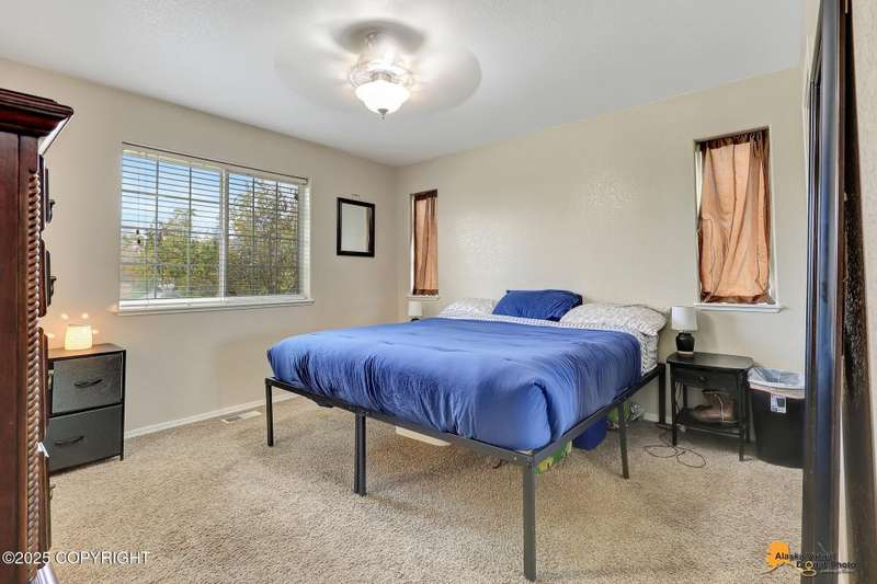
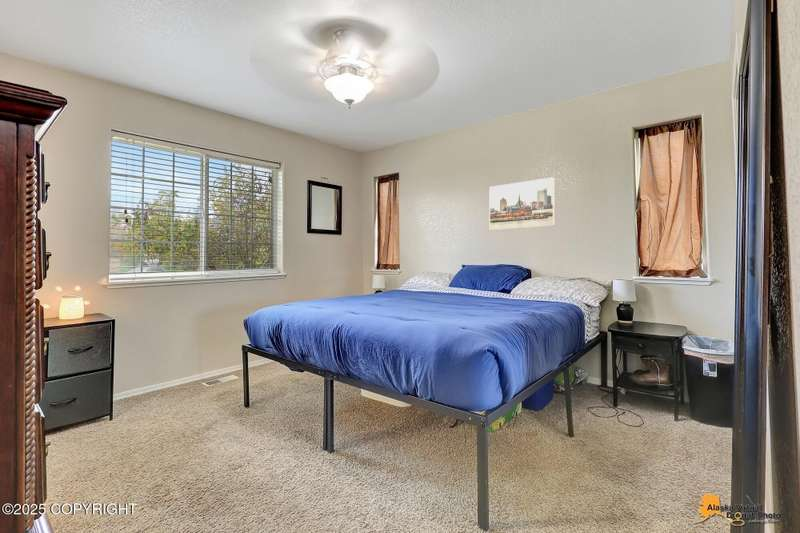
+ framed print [488,176,555,231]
